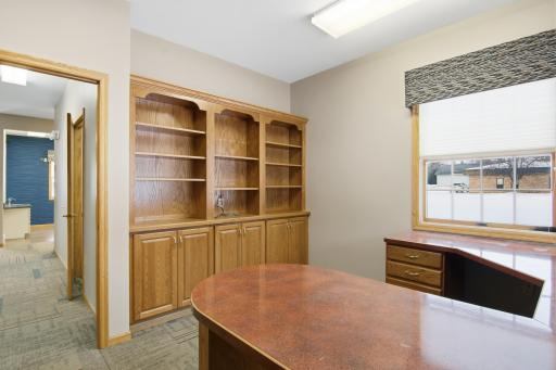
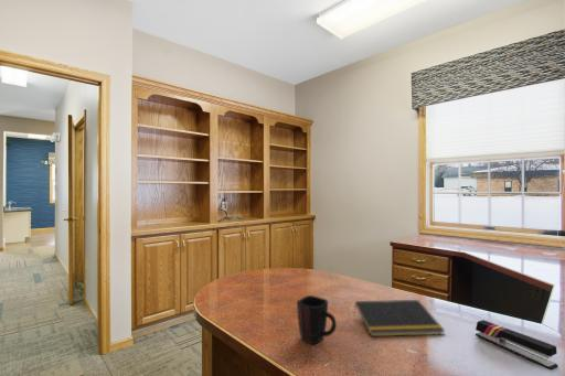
+ mug [296,294,338,345]
+ stapler [475,319,559,370]
+ notepad [352,299,446,337]
